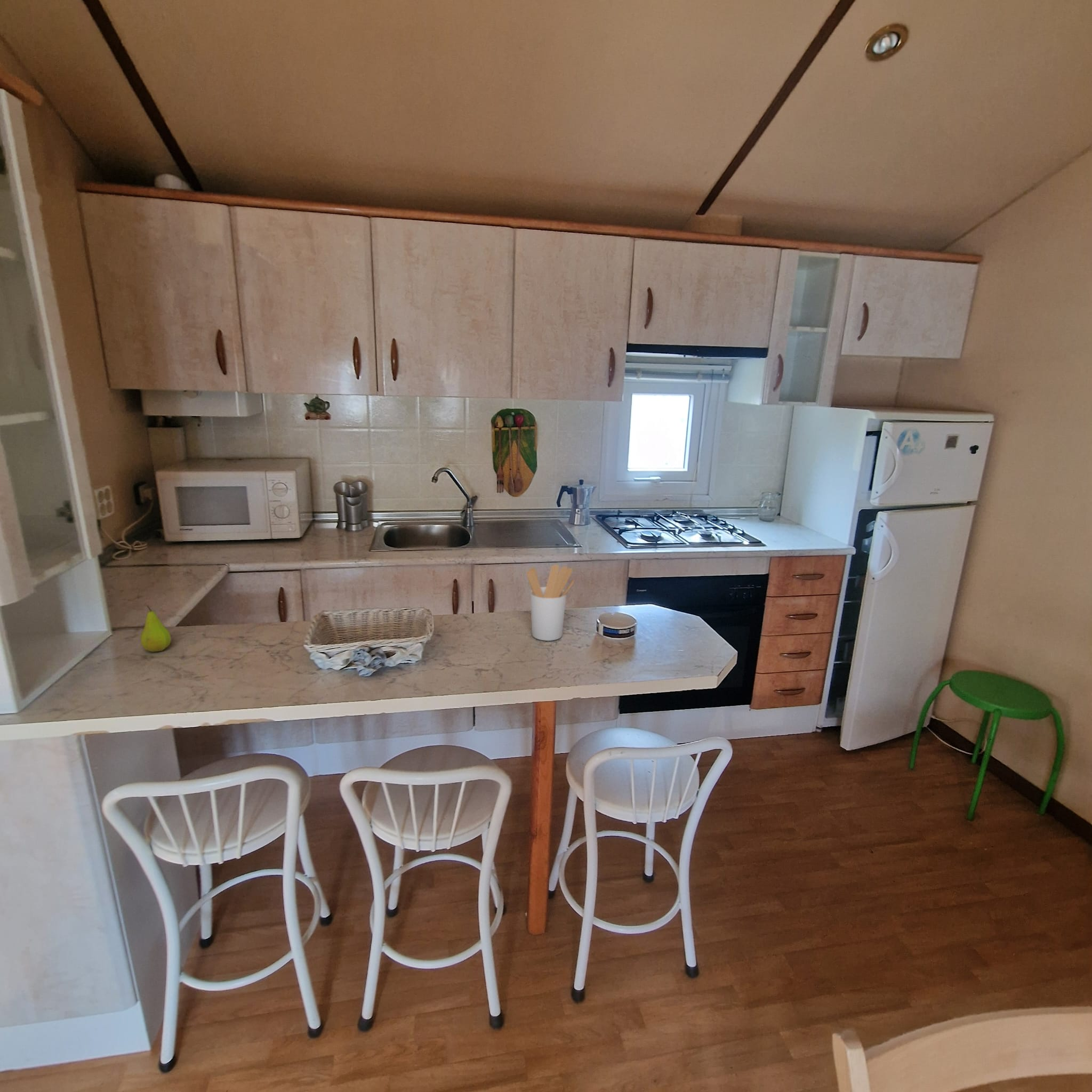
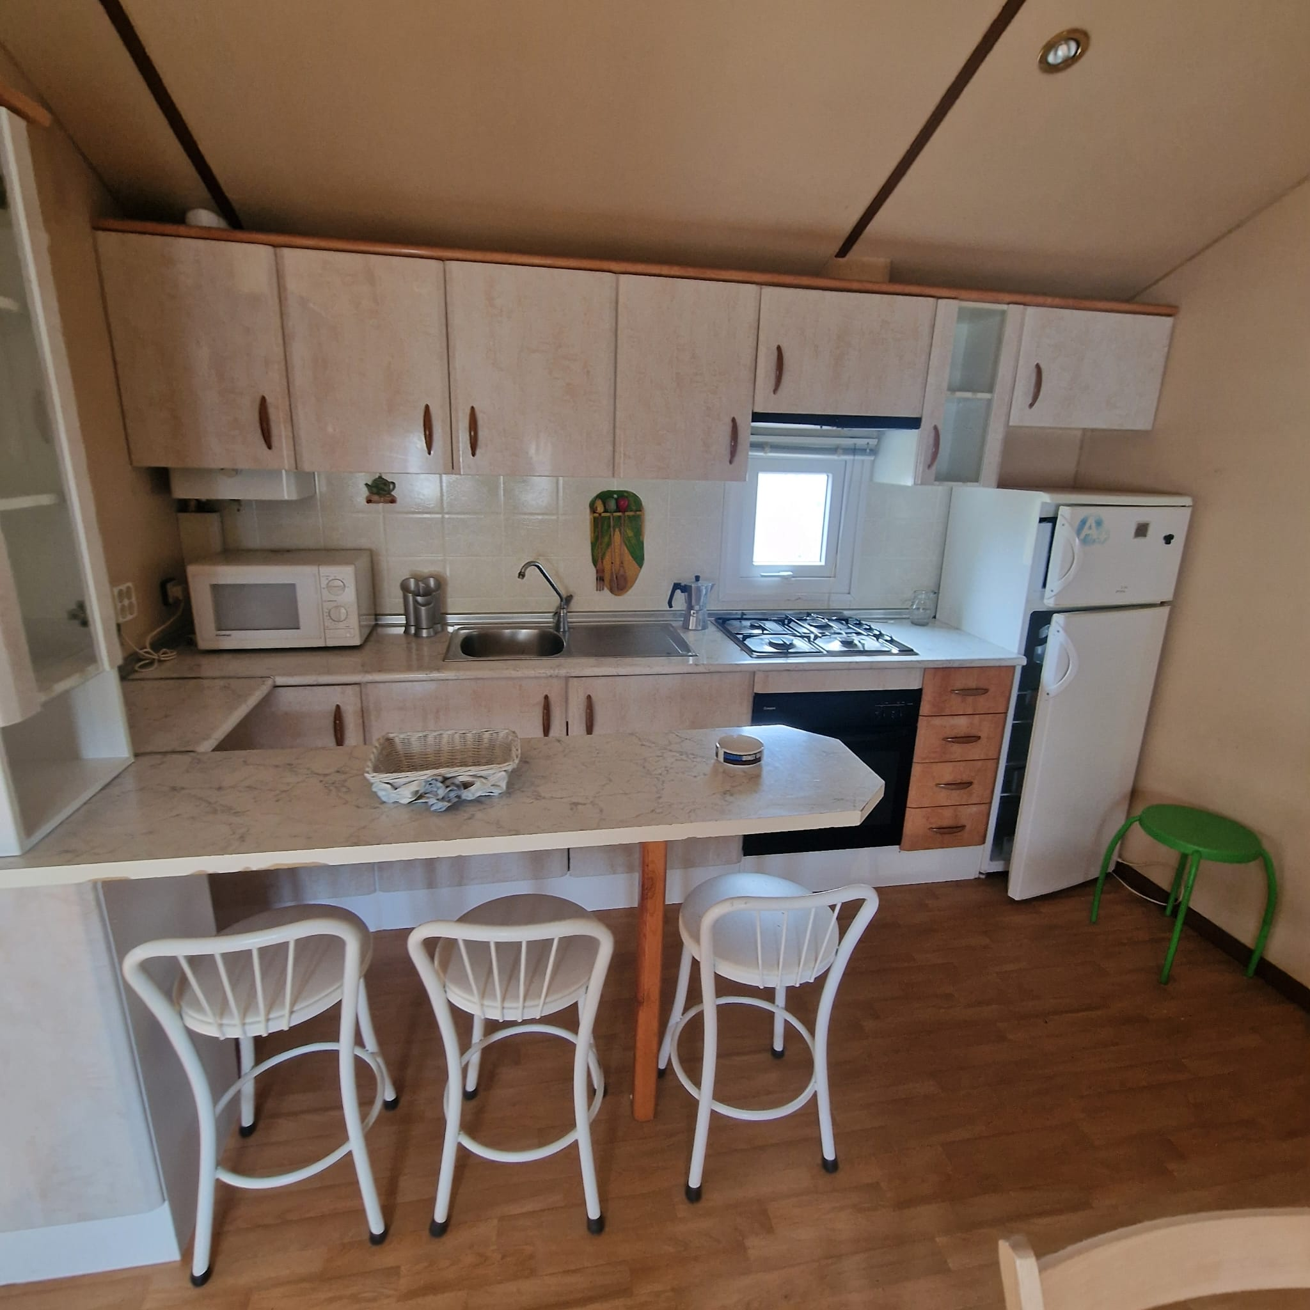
- utensil holder [526,564,575,641]
- fruit [140,605,172,653]
